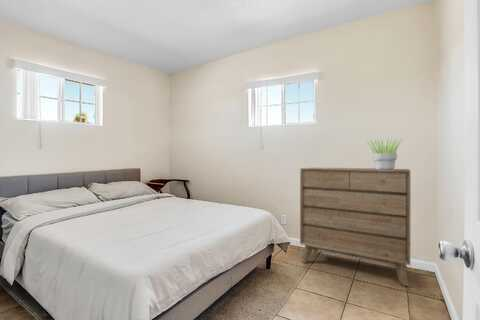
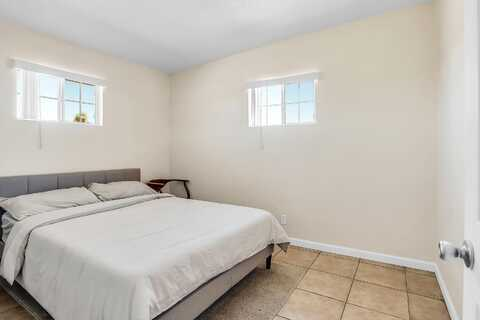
- potted plant [366,137,405,170]
- dresser [299,166,411,287]
